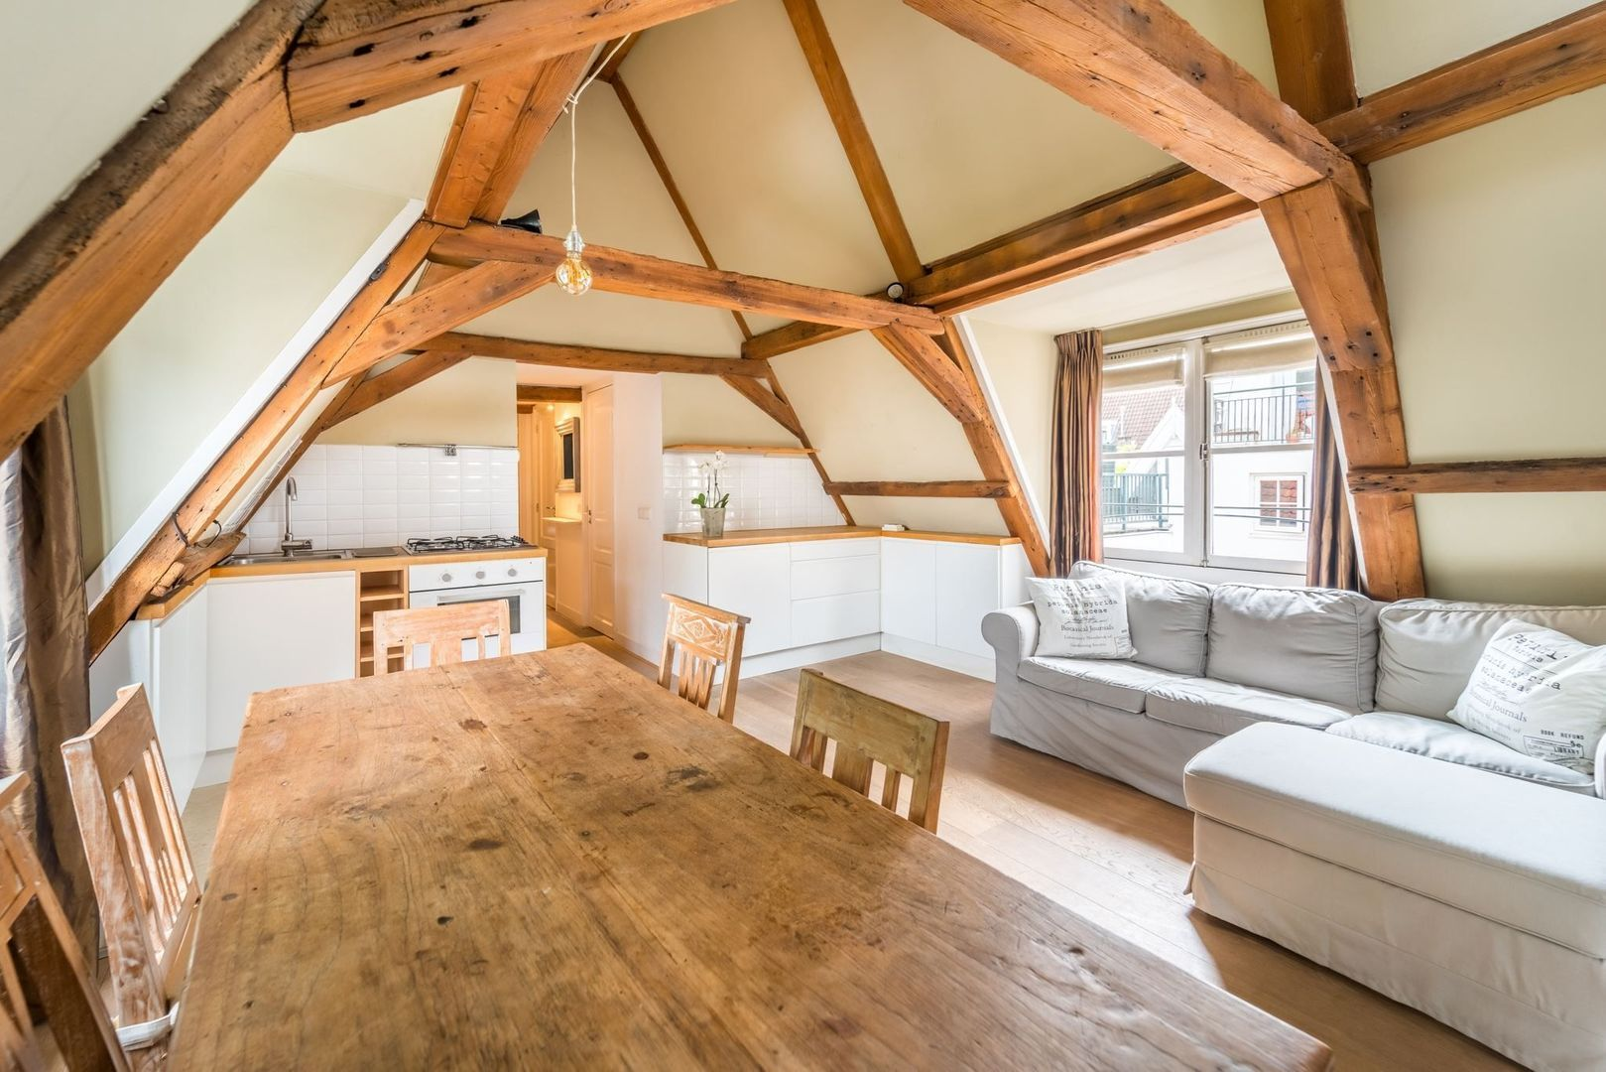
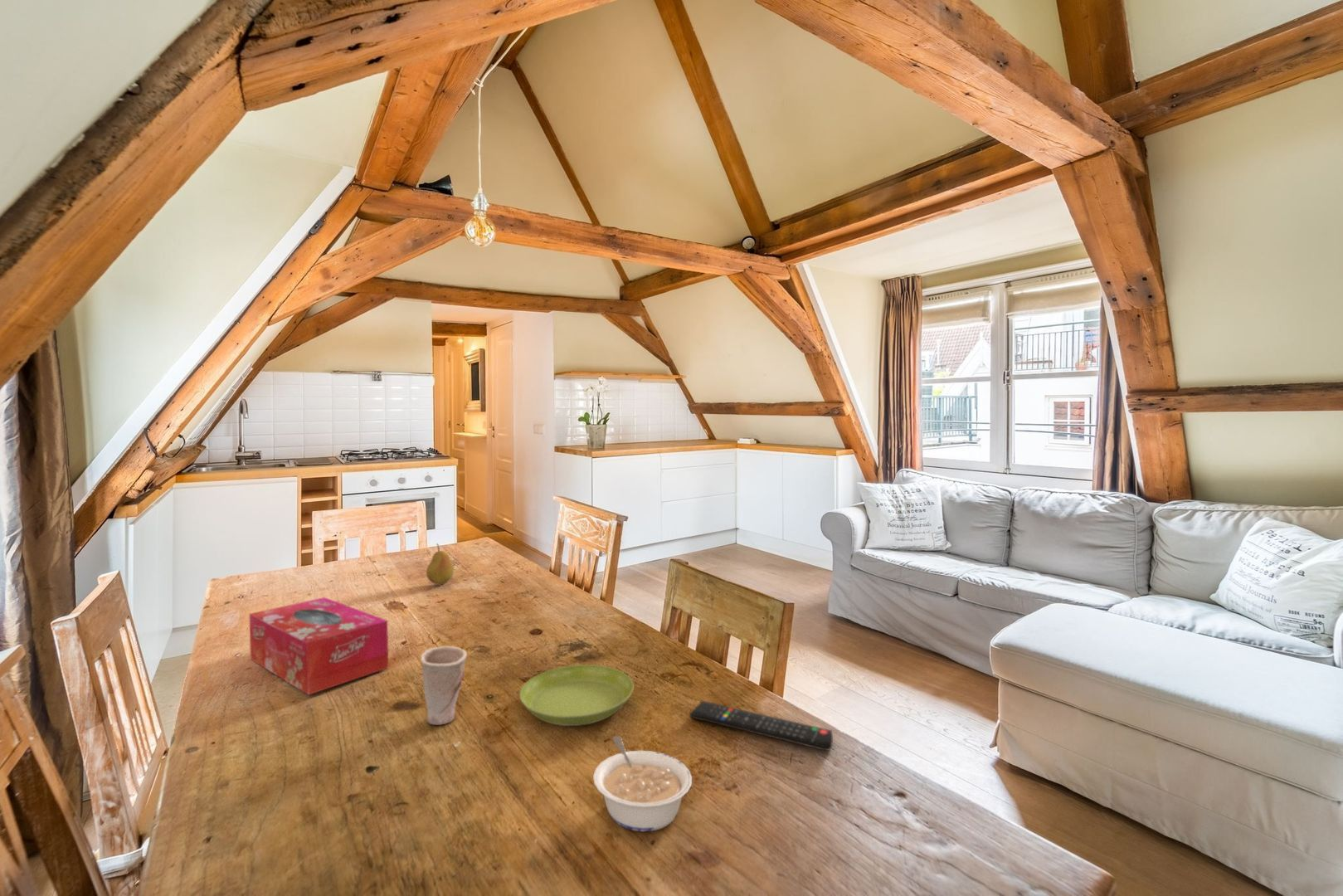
+ saucer [518,664,635,727]
+ cup [420,645,468,726]
+ tissue box [249,597,389,696]
+ fruit [426,543,455,586]
+ legume [592,735,693,832]
+ remote control [689,700,834,752]
